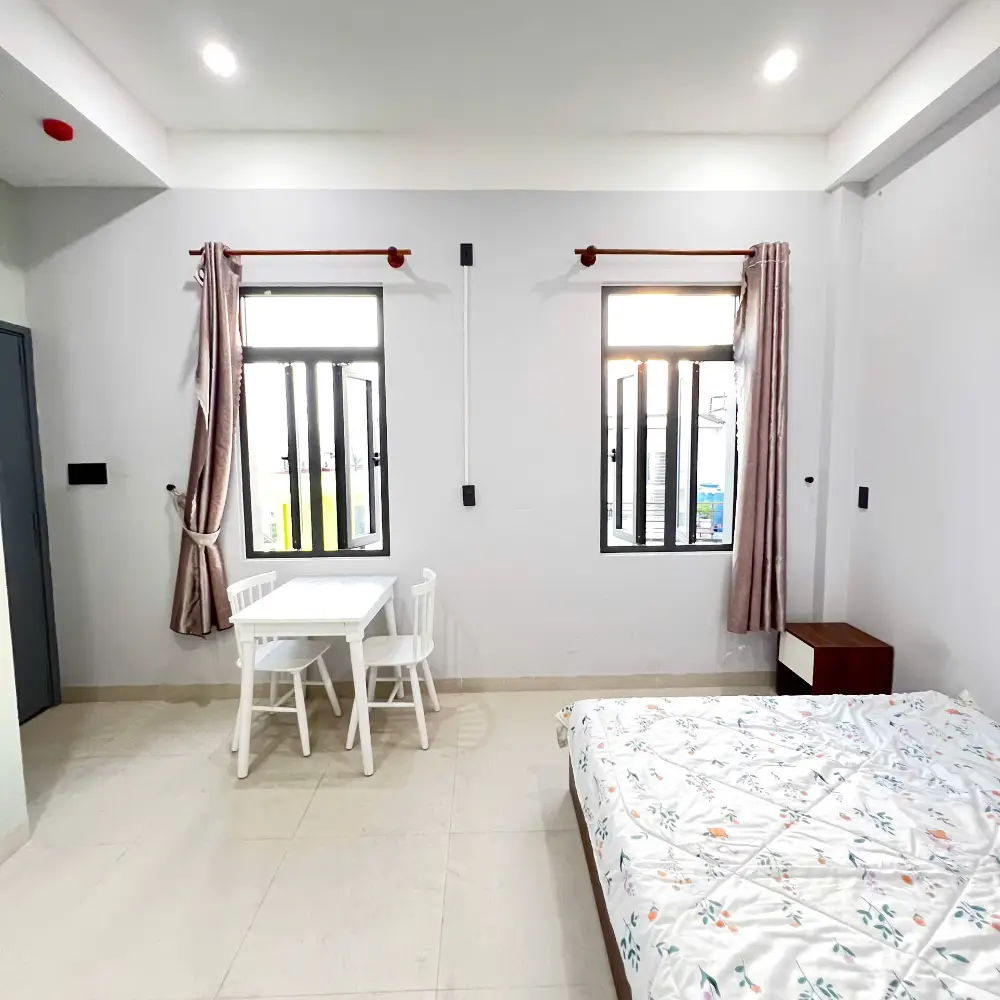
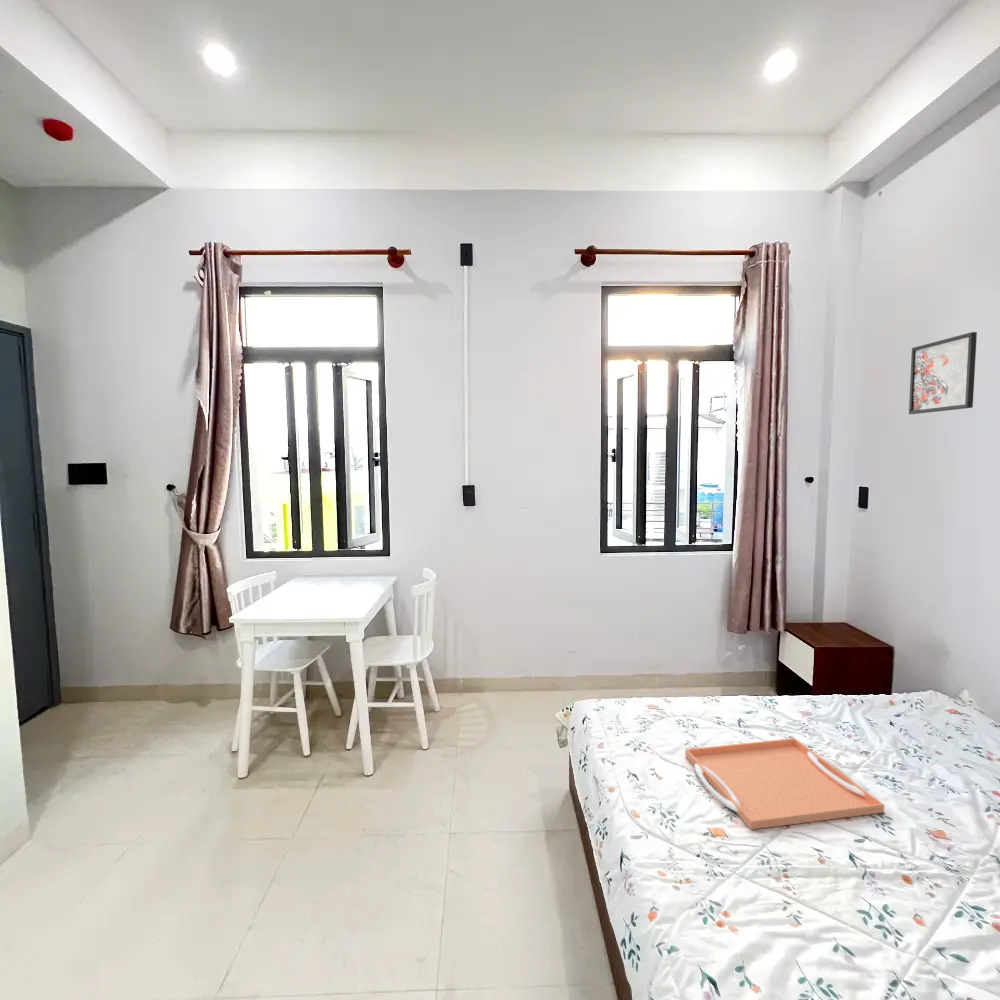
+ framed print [908,331,978,415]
+ serving tray [684,737,885,831]
